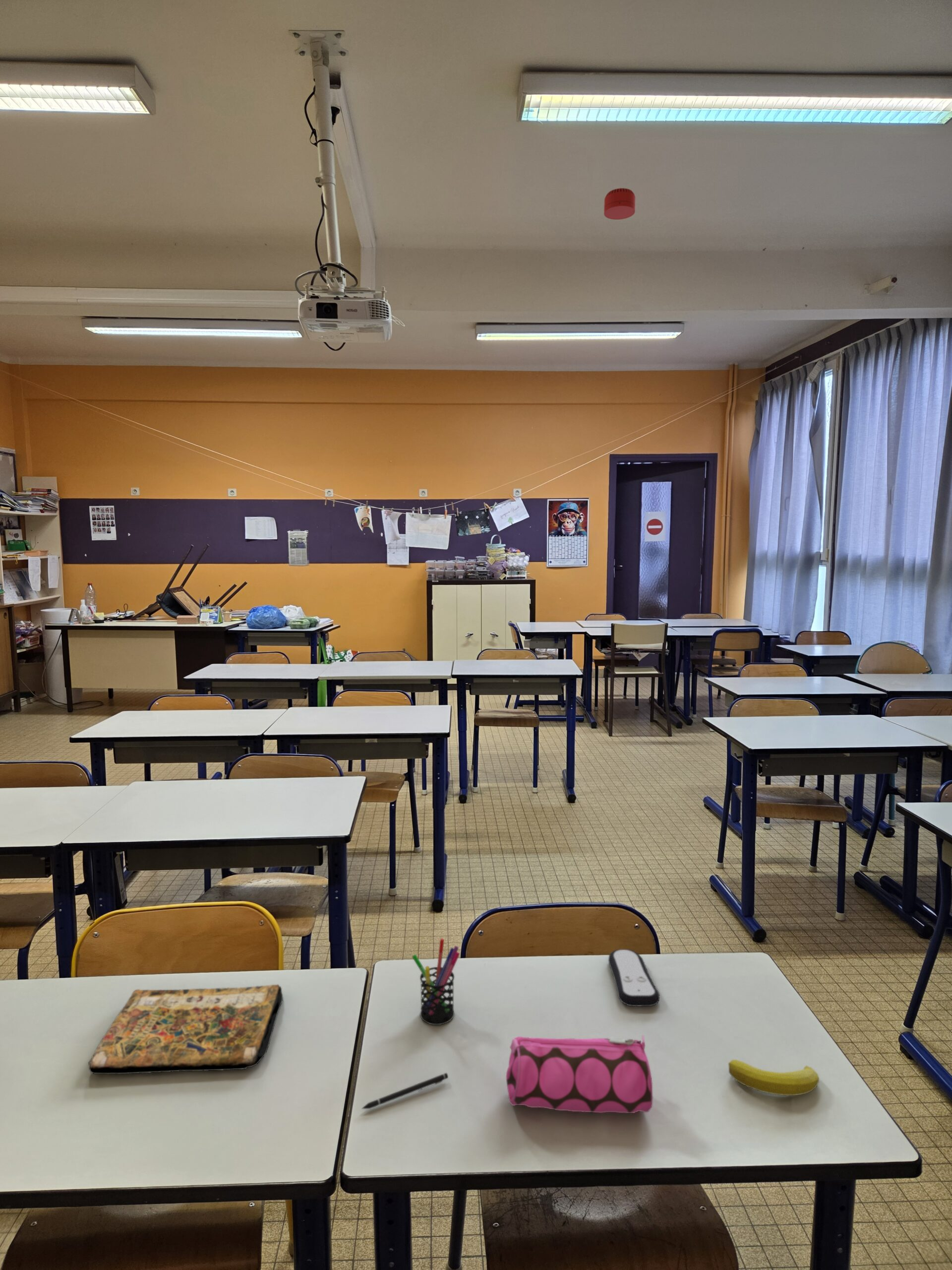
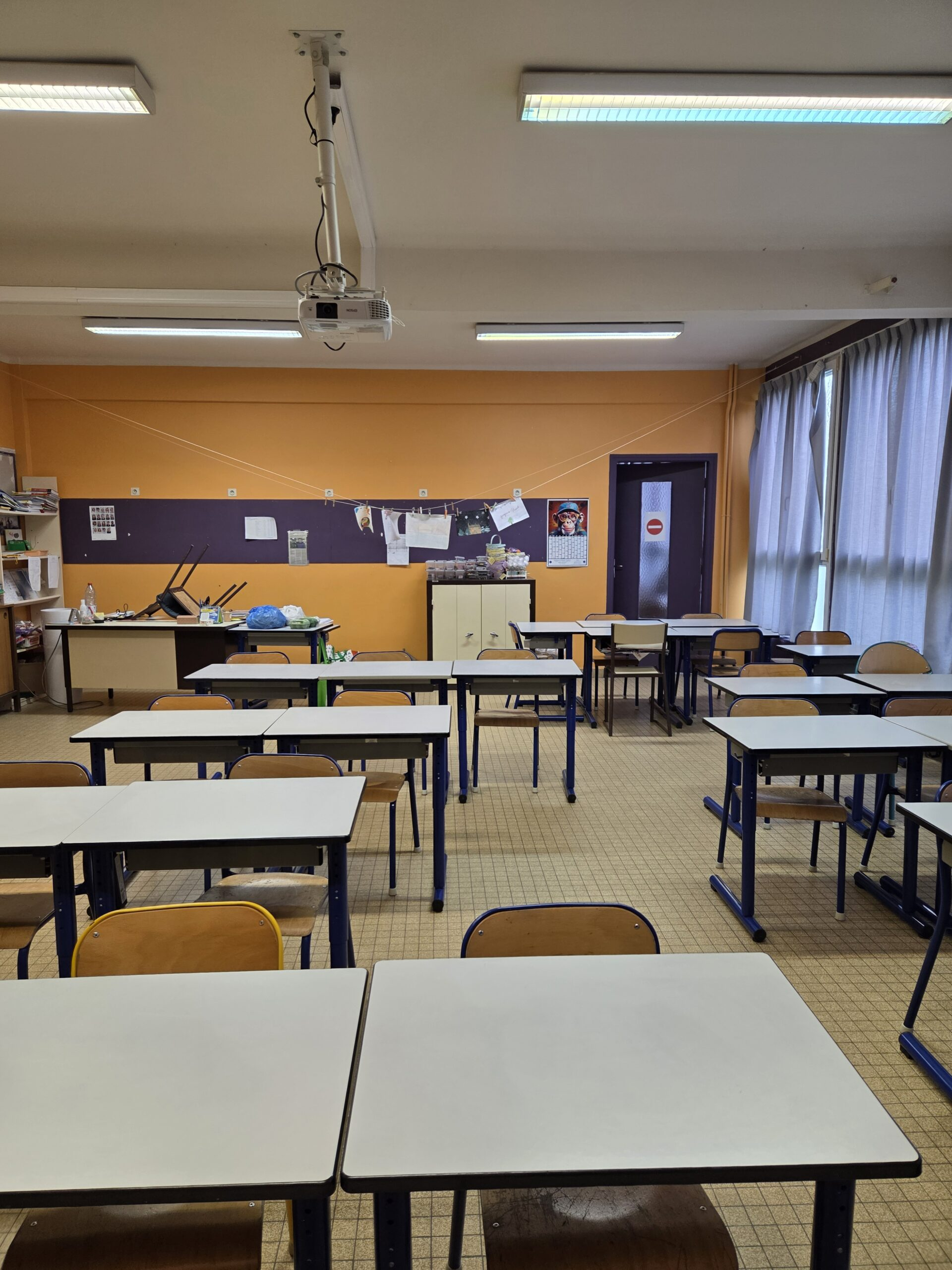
- book [88,984,283,1075]
- pen [361,1073,449,1109]
- banana [728,1059,820,1096]
- remote control [608,949,660,1007]
- pencil case [506,1034,654,1114]
- smoke detector [603,188,636,220]
- pen holder [412,938,461,1025]
